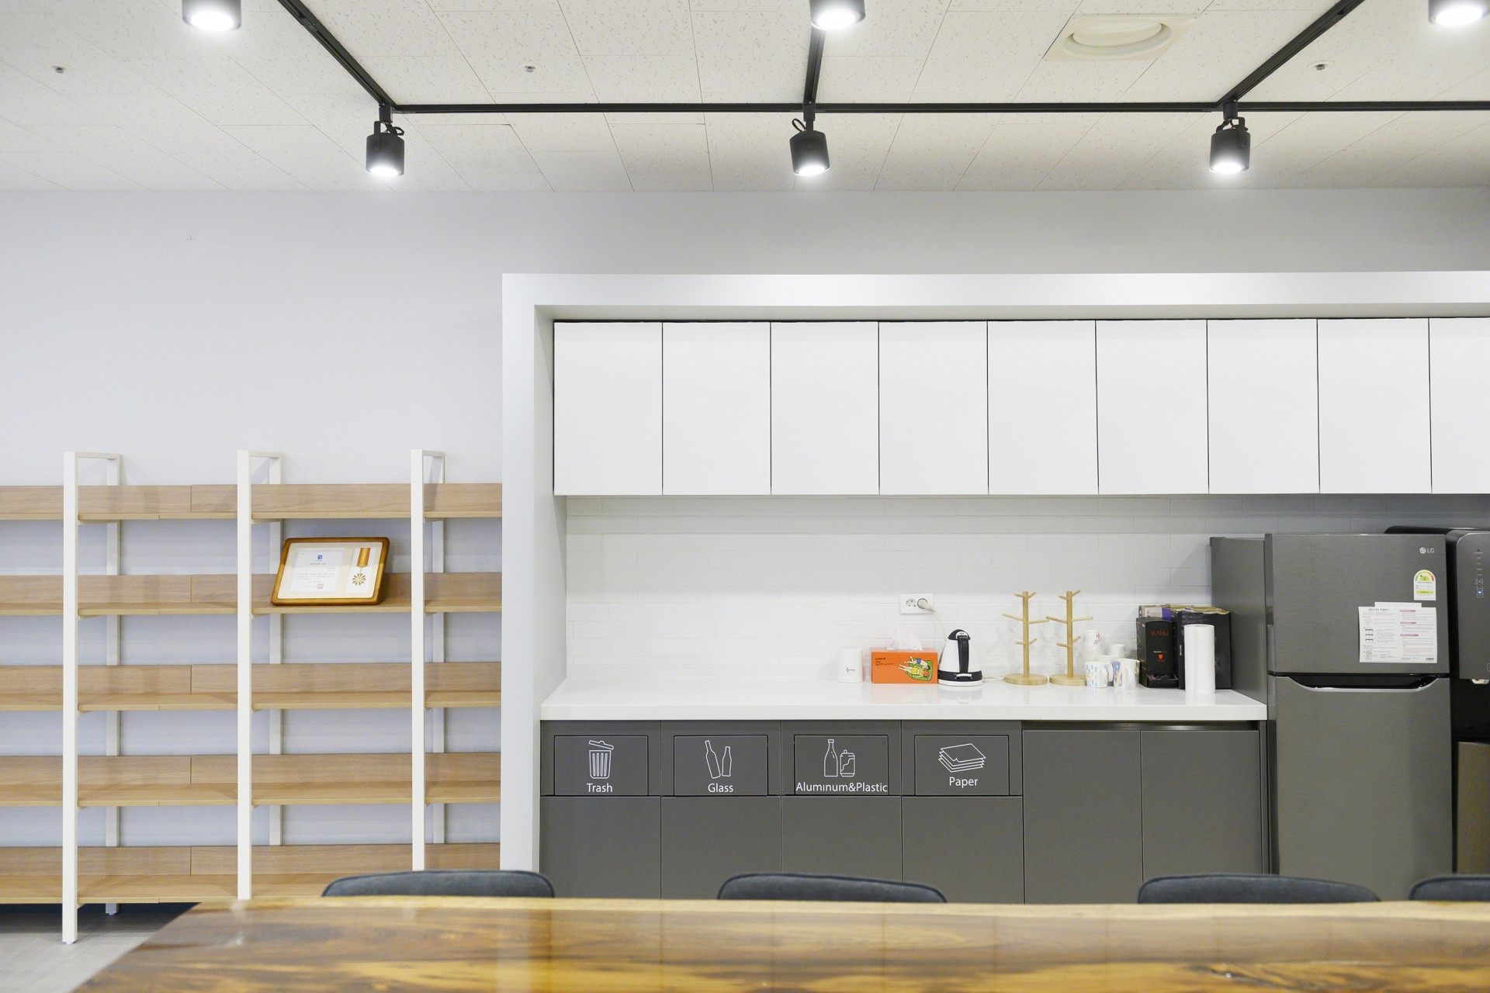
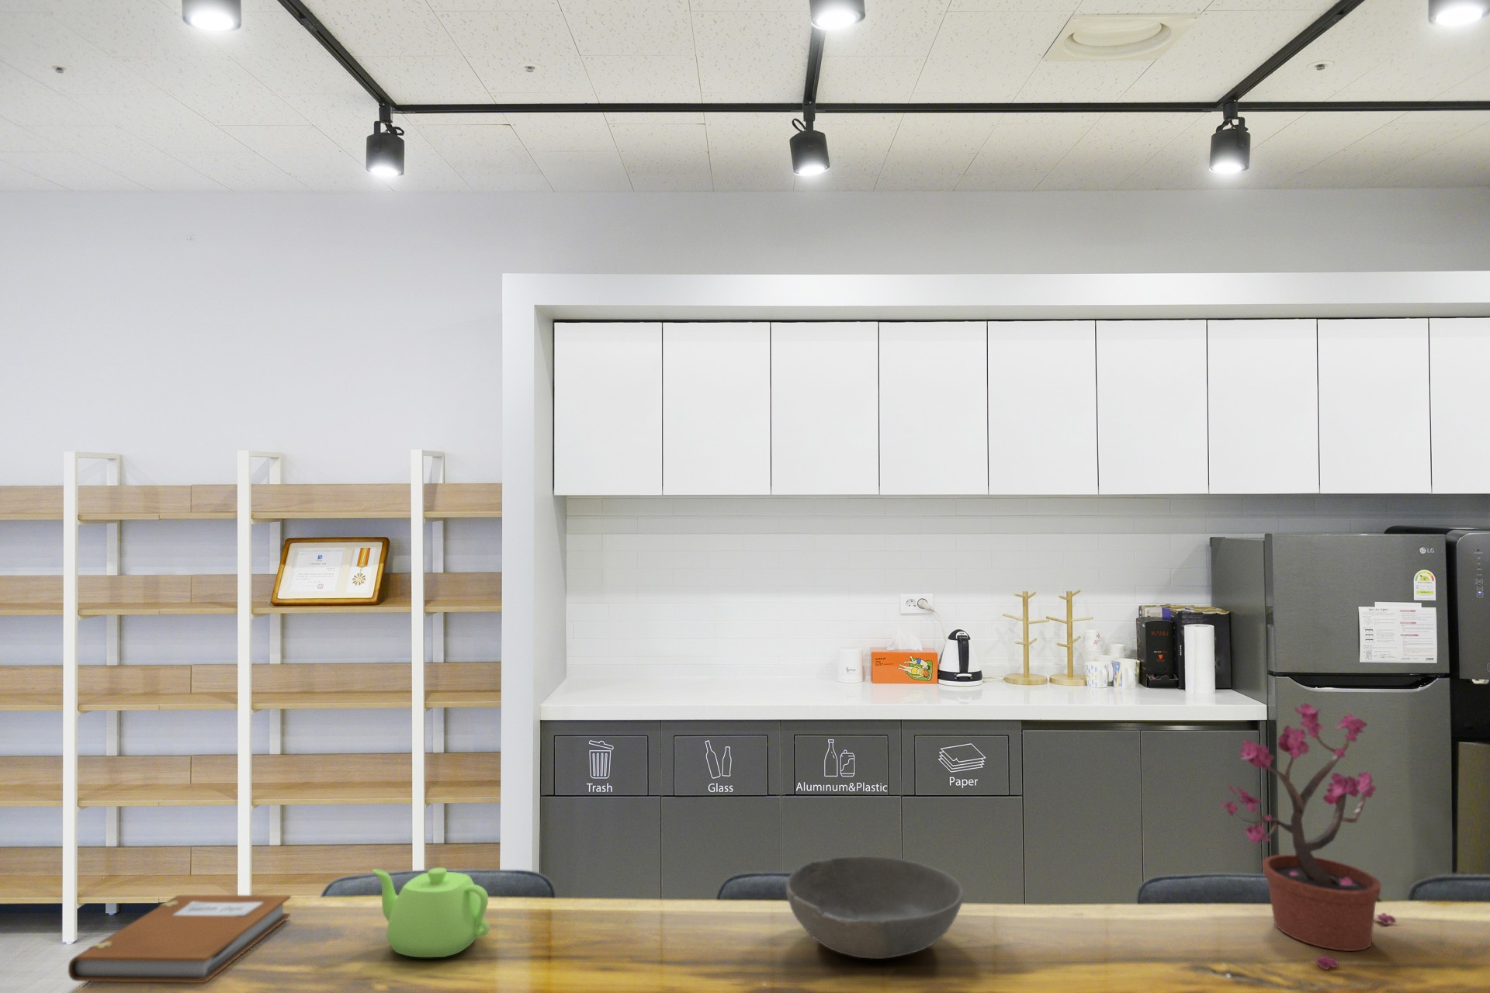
+ notebook [68,894,292,984]
+ teapot [371,868,490,959]
+ potted plant [1217,703,1397,971]
+ bowl [785,856,965,960]
